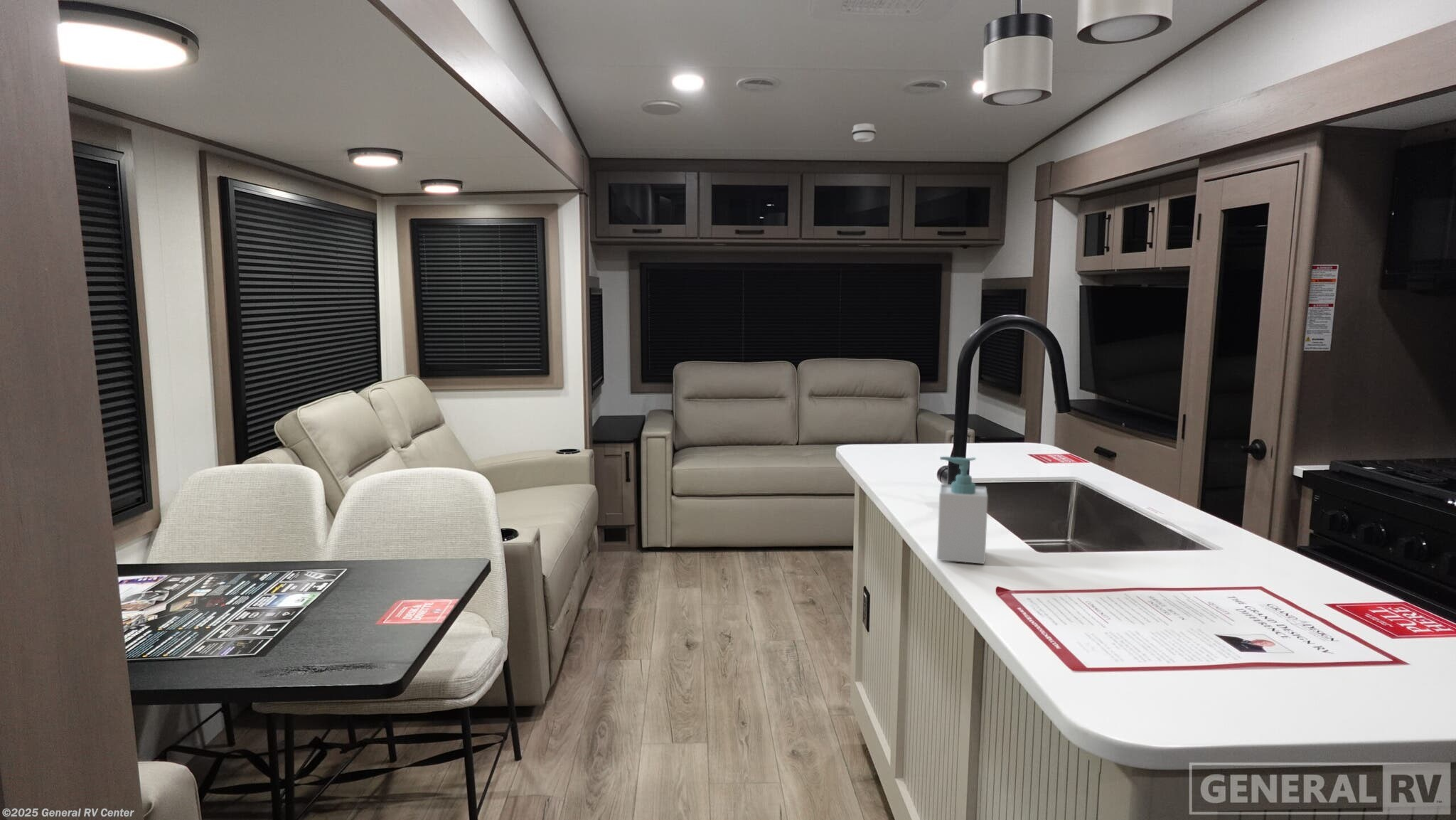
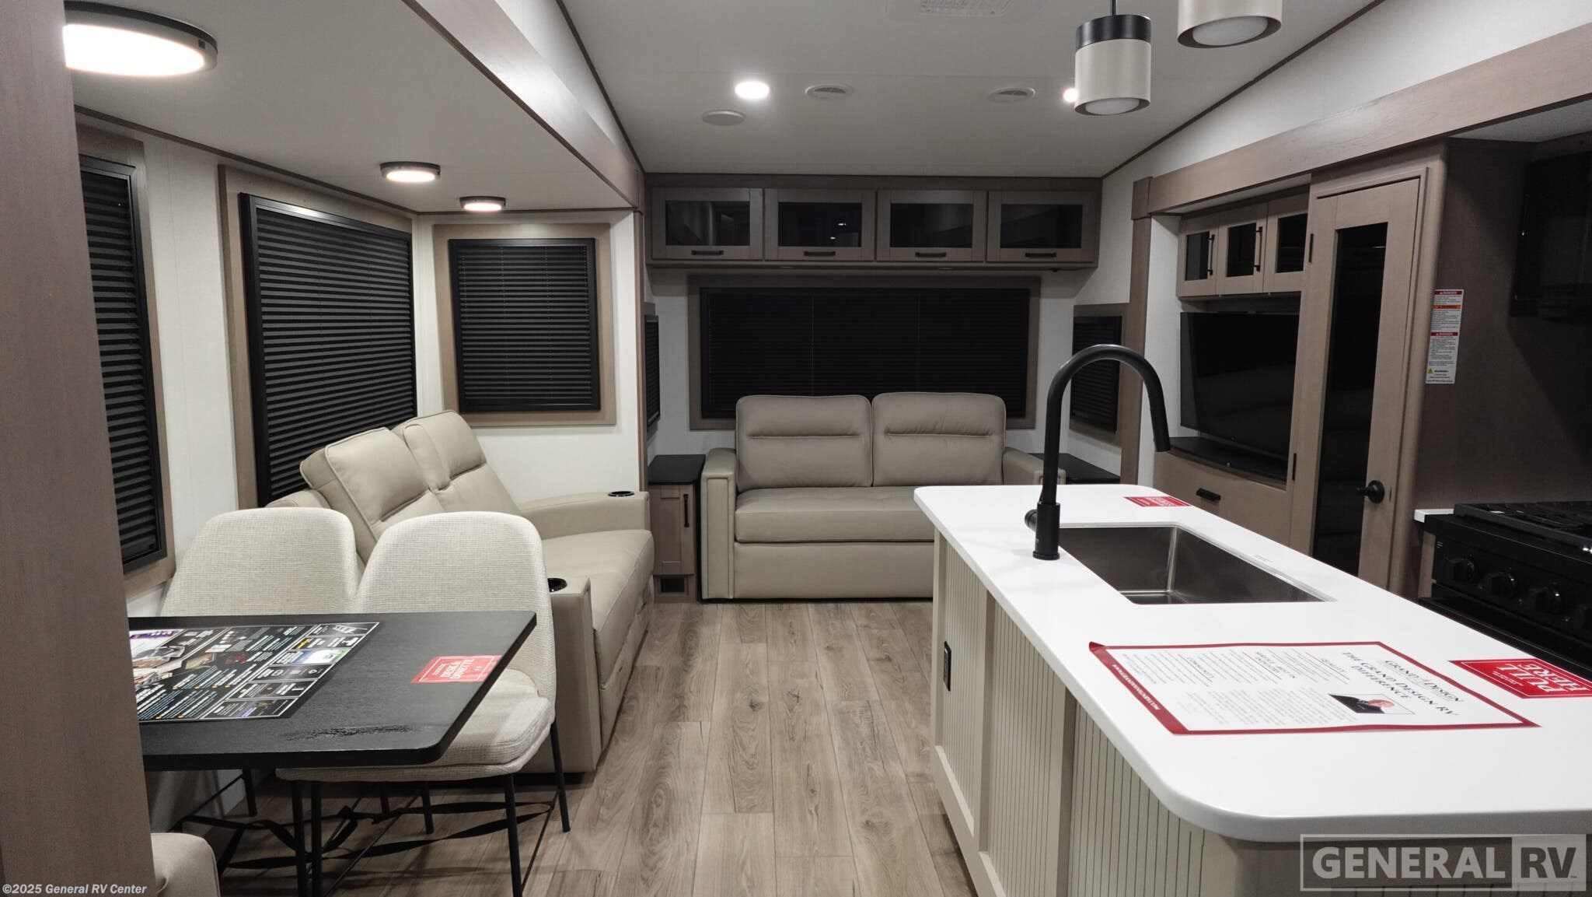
- smoke detector [851,122,877,143]
- soap bottle [936,456,988,565]
